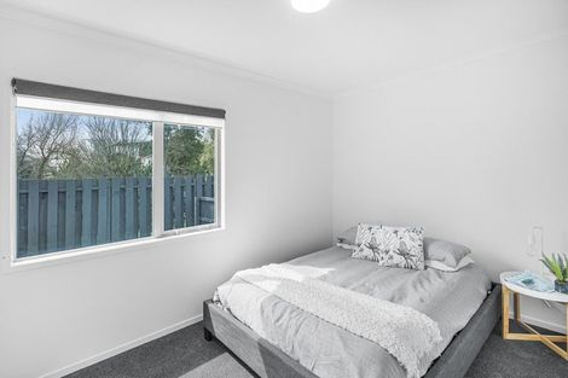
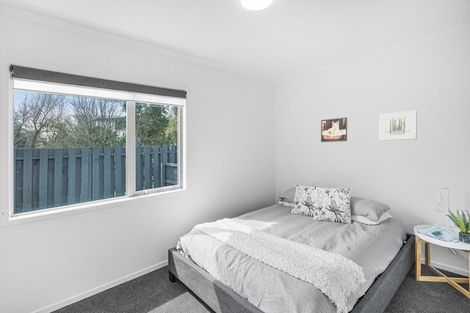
+ wall art [379,110,418,141]
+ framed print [320,117,348,143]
